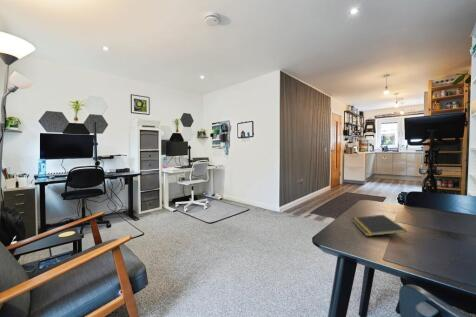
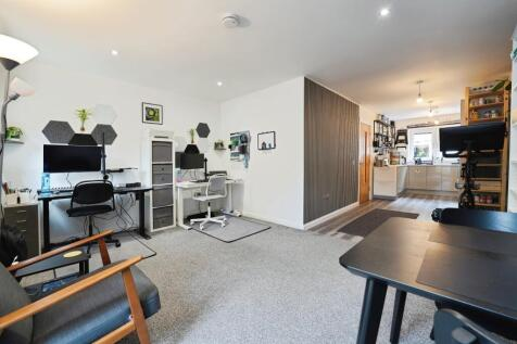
- notepad [350,214,407,237]
